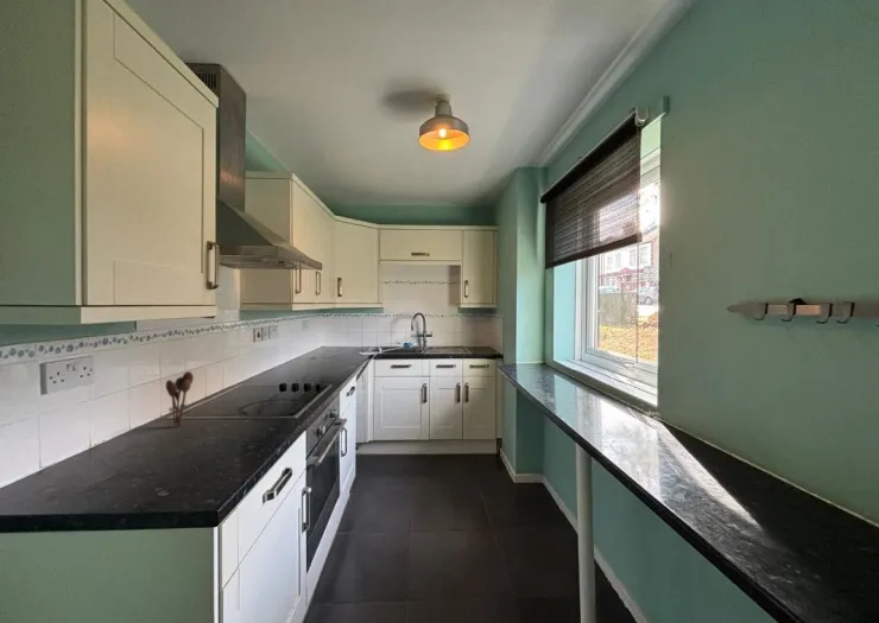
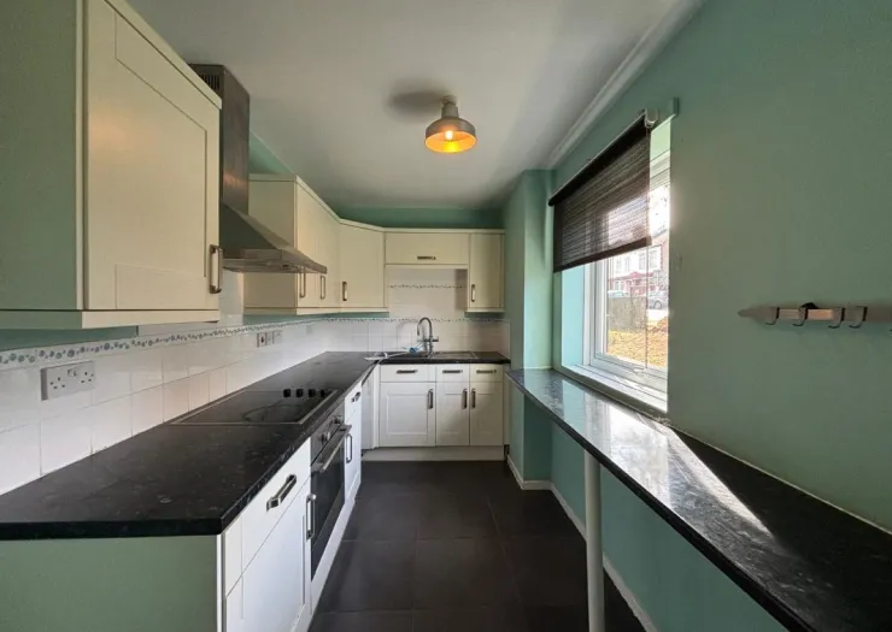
- utensil holder [165,370,195,428]
